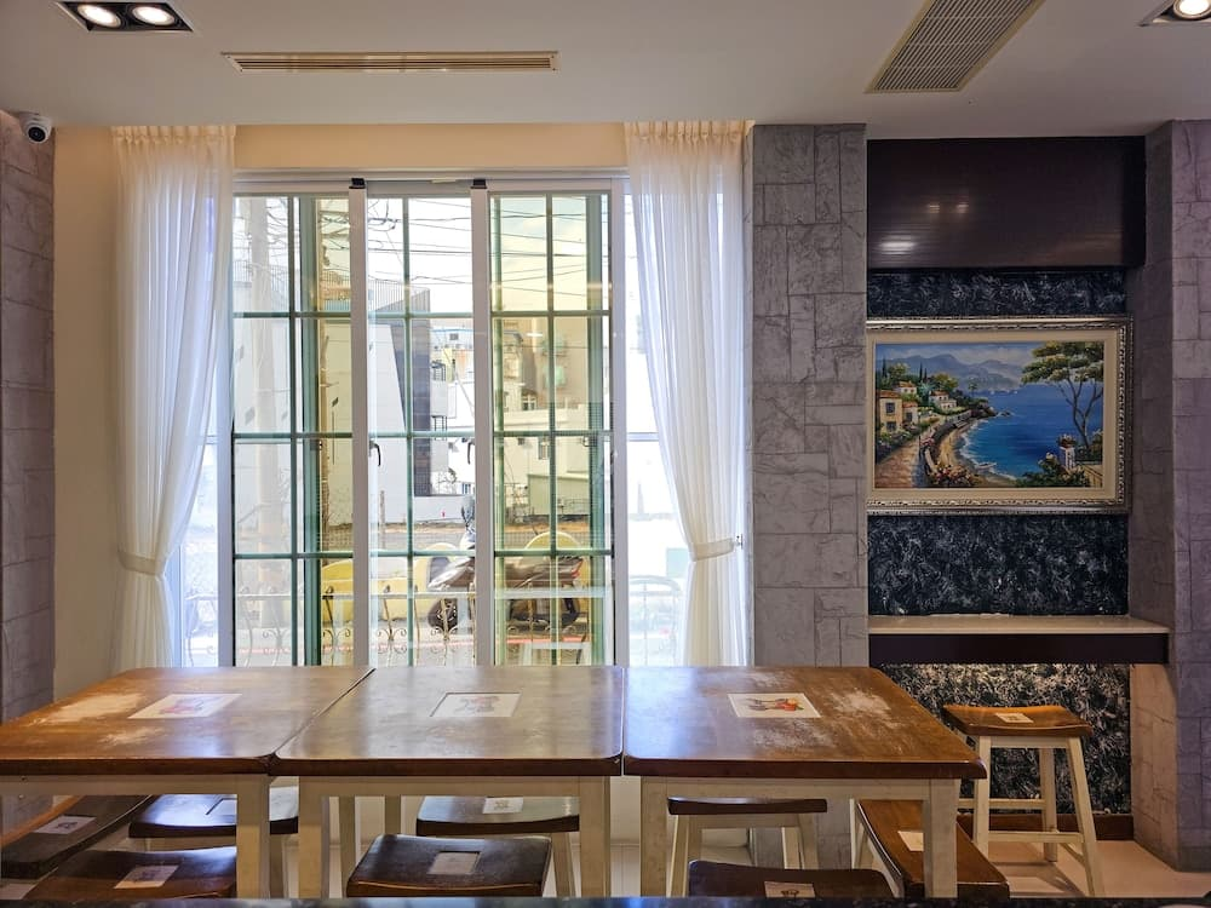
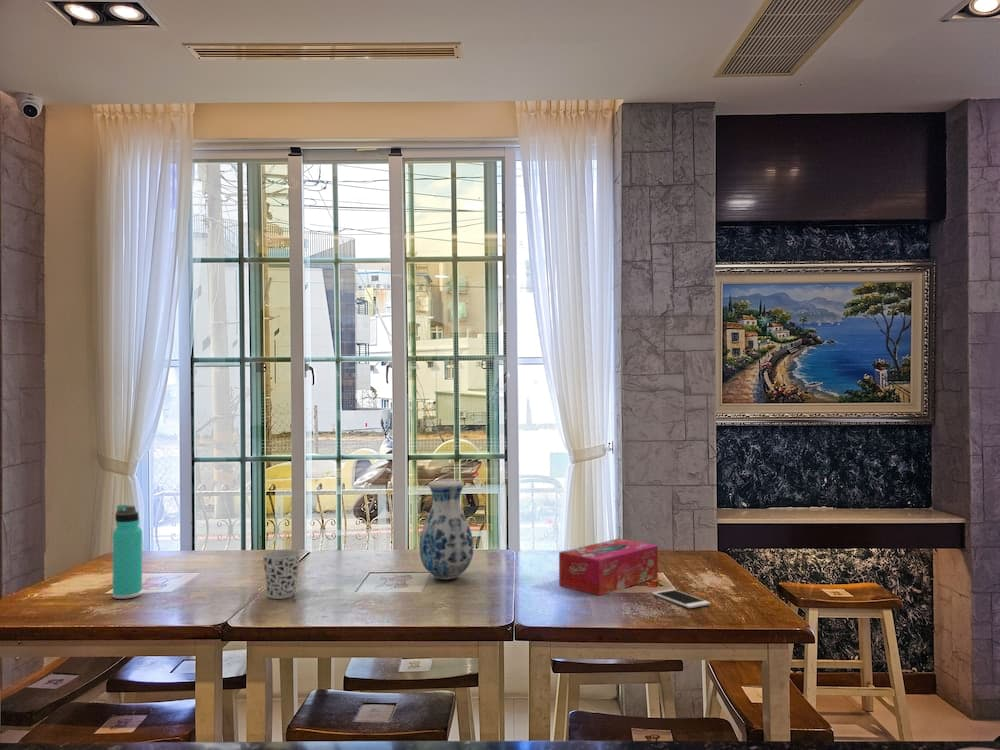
+ tissue box [558,538,659,597]
+ vase [419,479,474,581]
+ cup [261,549,302,600]
+ cell phone [651,588,711,609]
+ thermos bottle [112,504,143,600]
